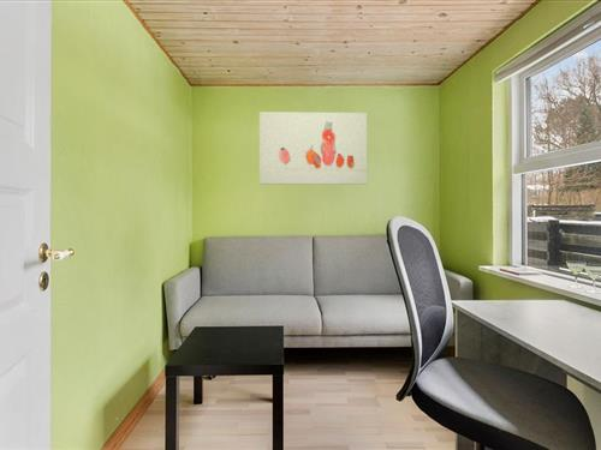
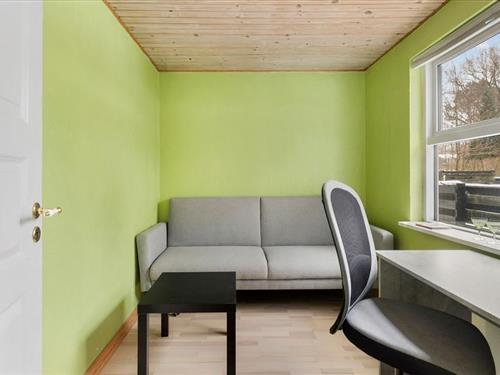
- wall art [258,110,368,186]
